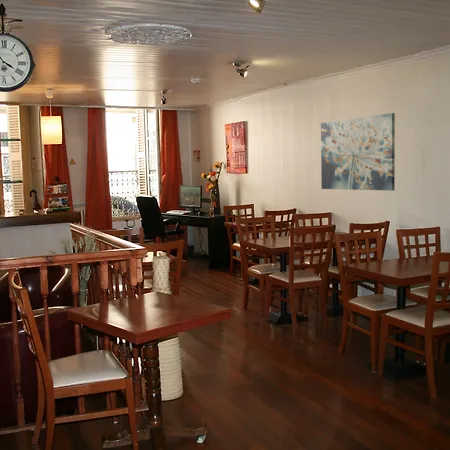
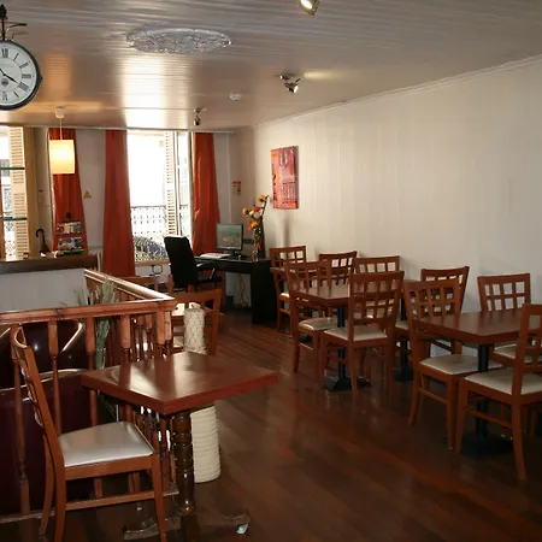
- wall art [320,112,396,192]
